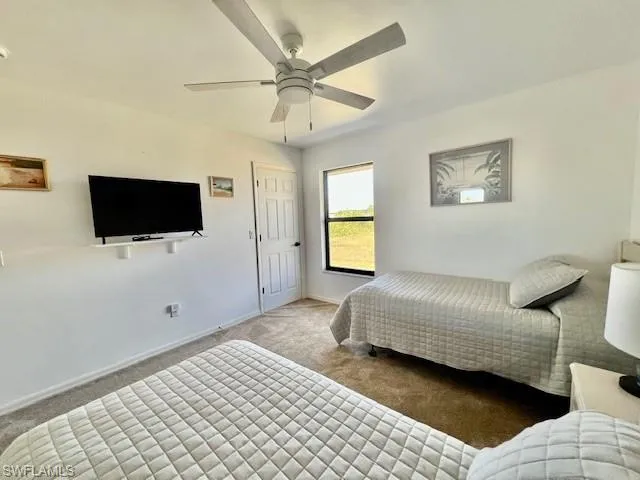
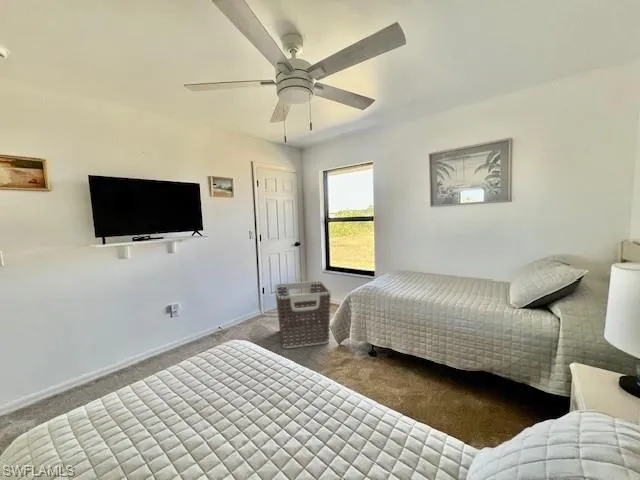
+ clothes hamper [274,280,332,349]
